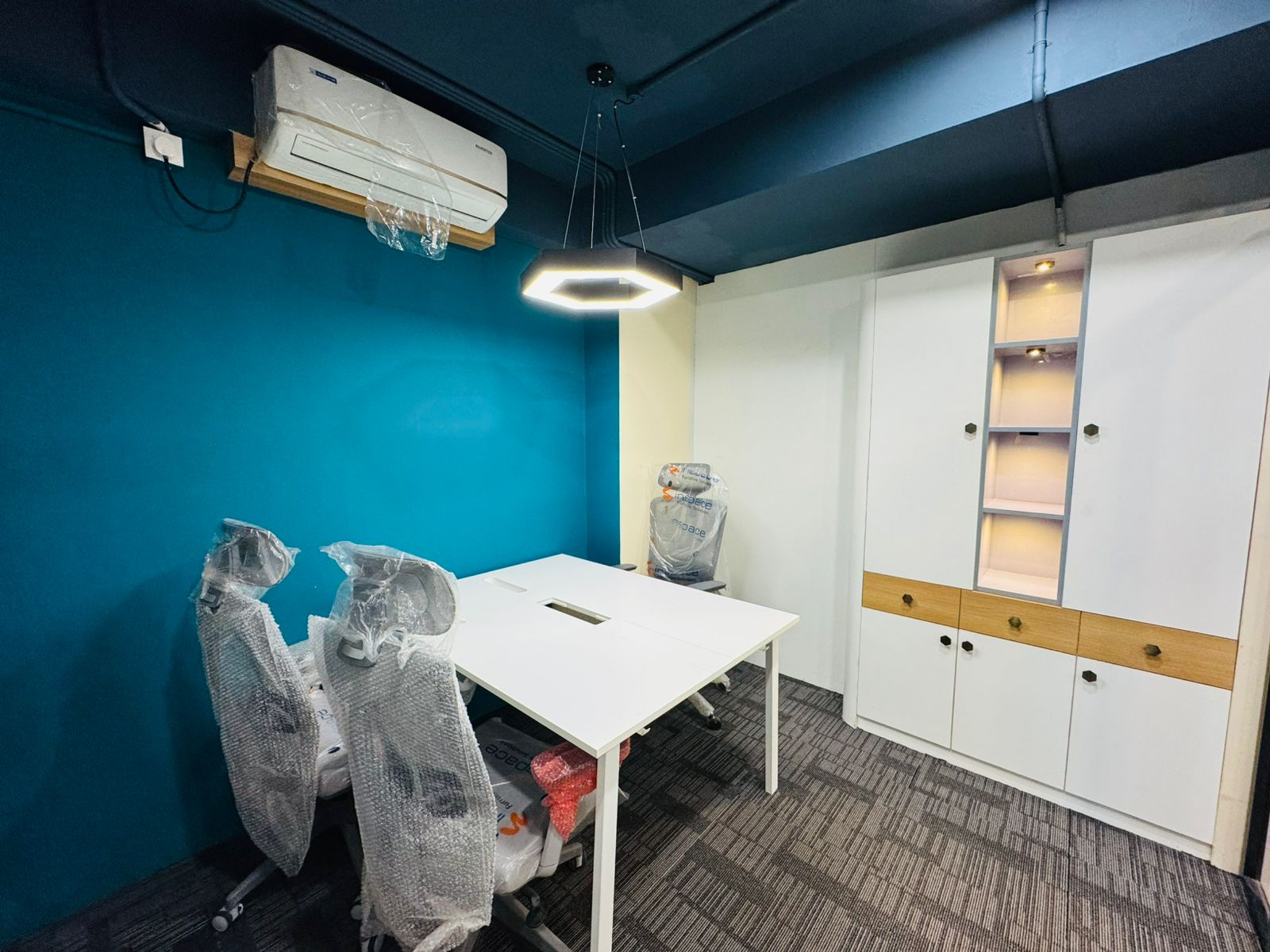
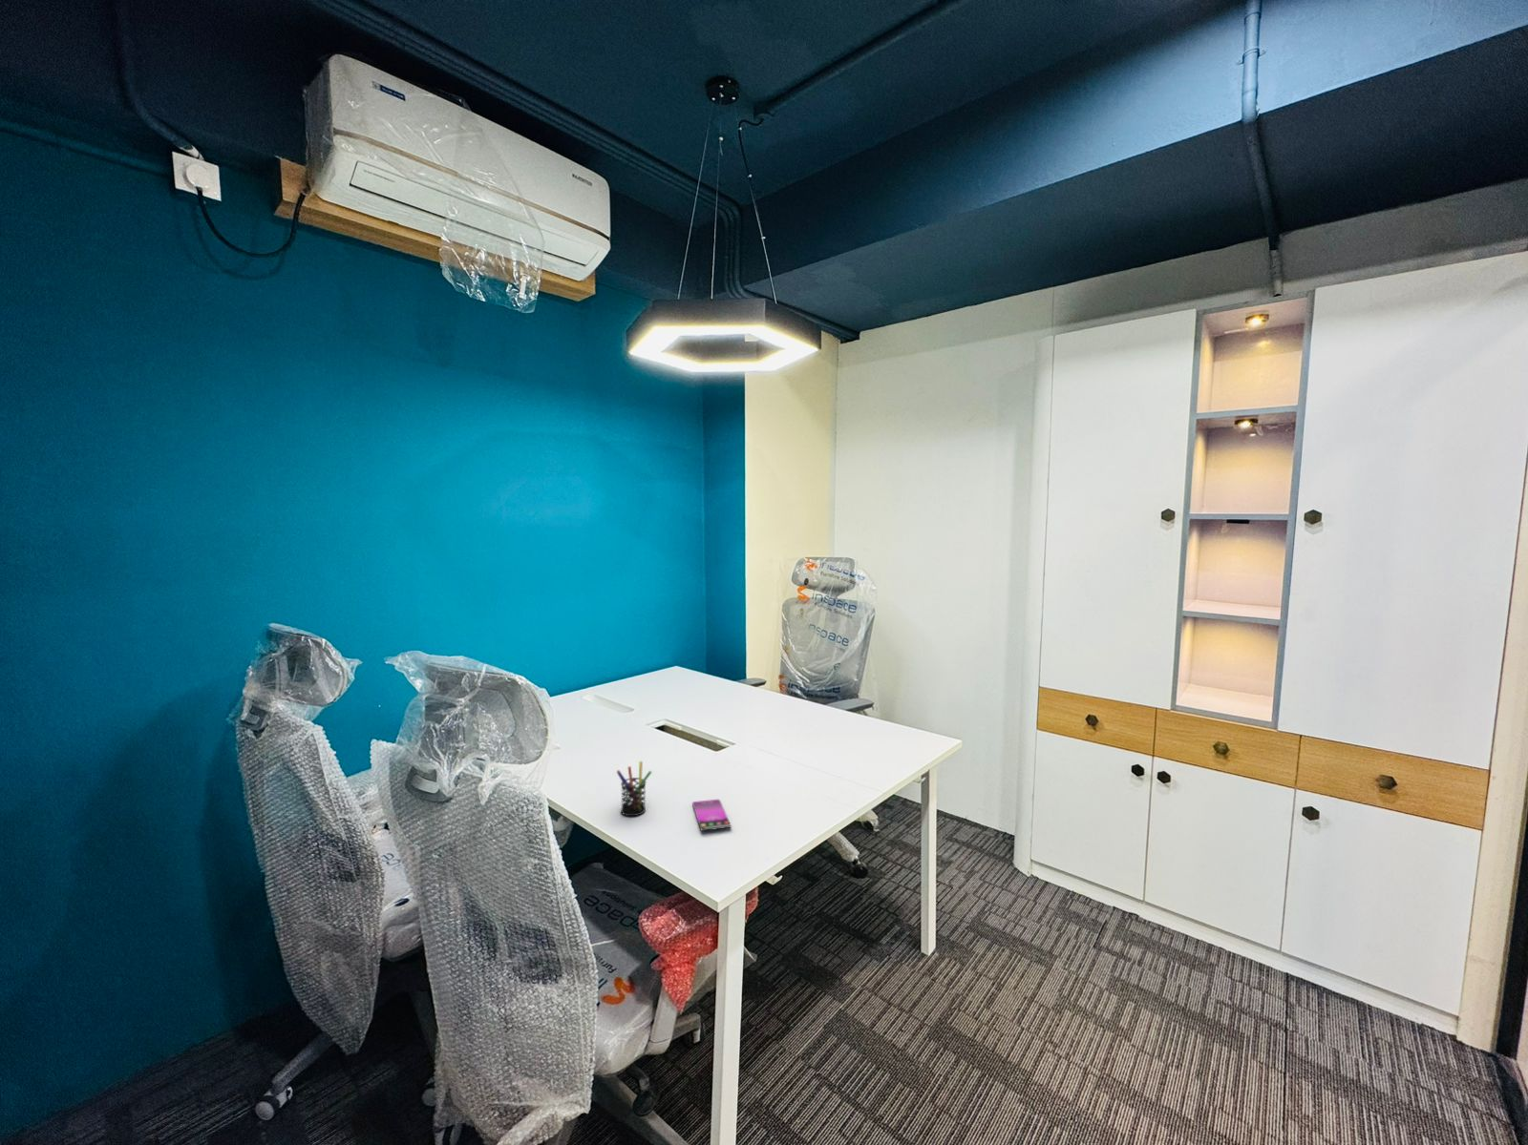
+ pen holder [616,760,653,817]
+ smartphone [692,799,733,832]
